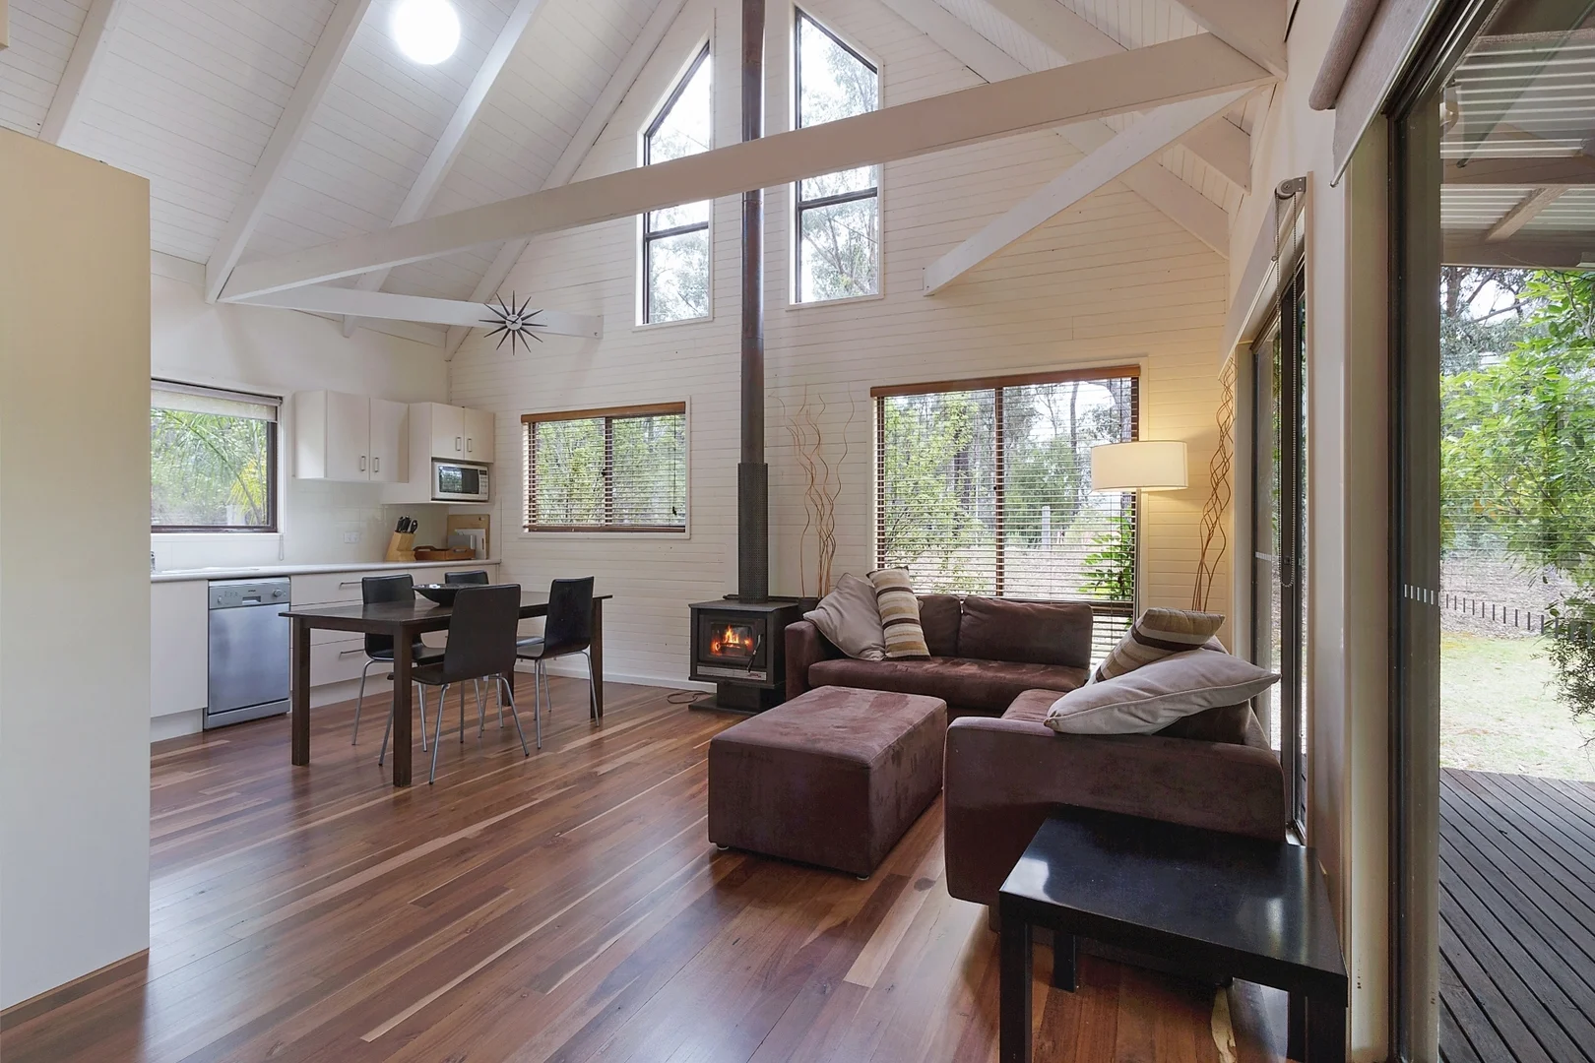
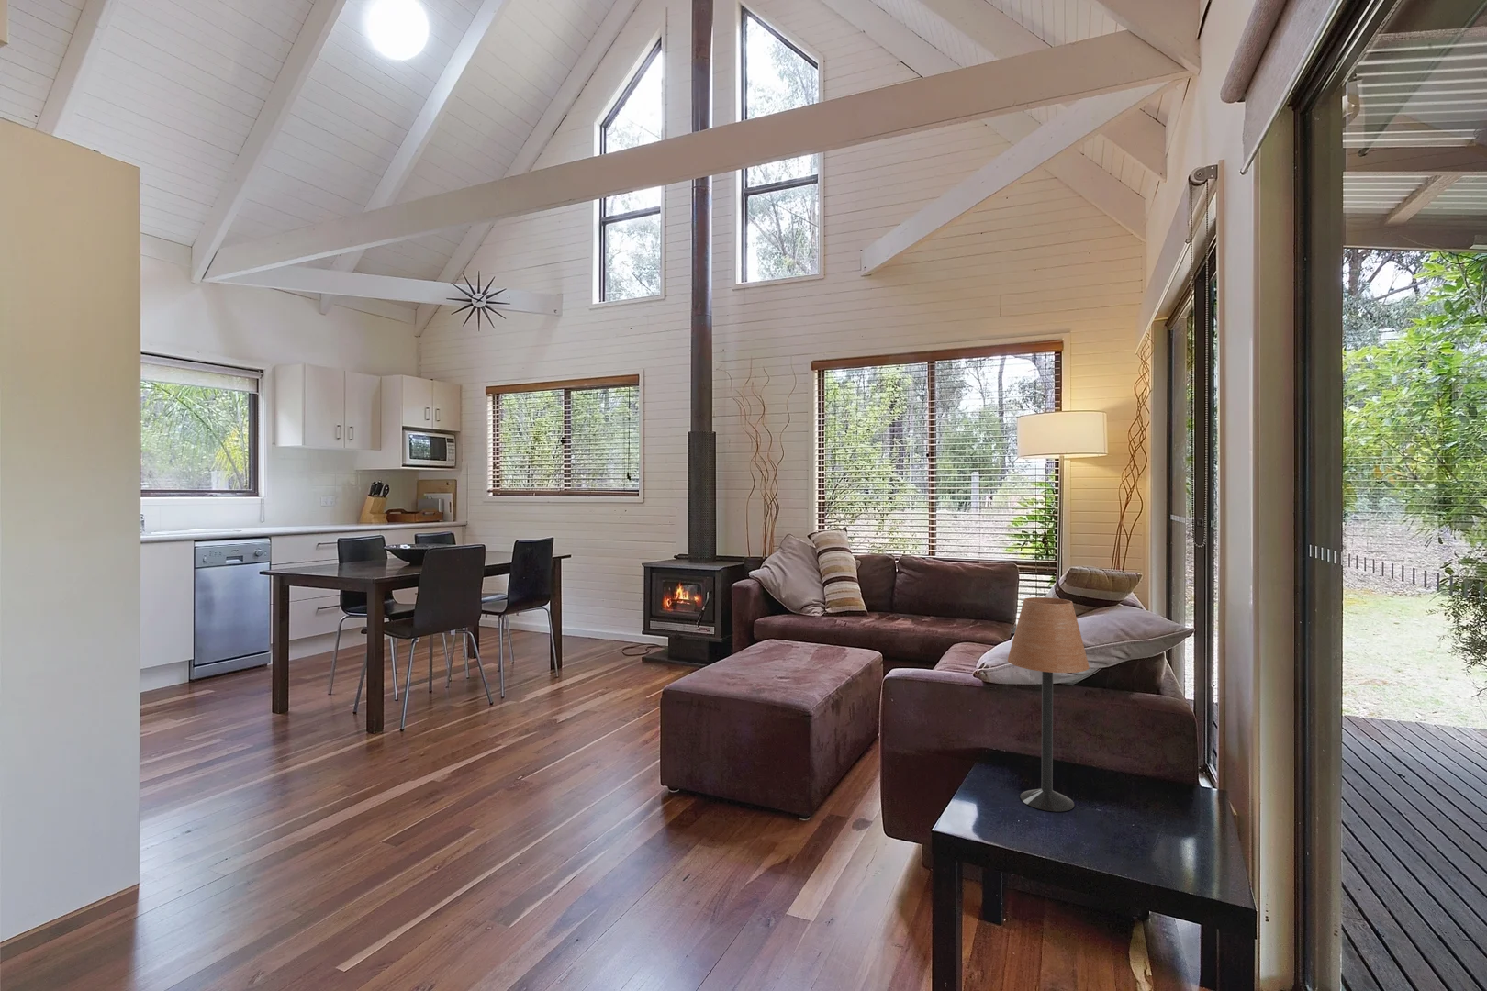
+ table lamp [1007,596,1091,812]
